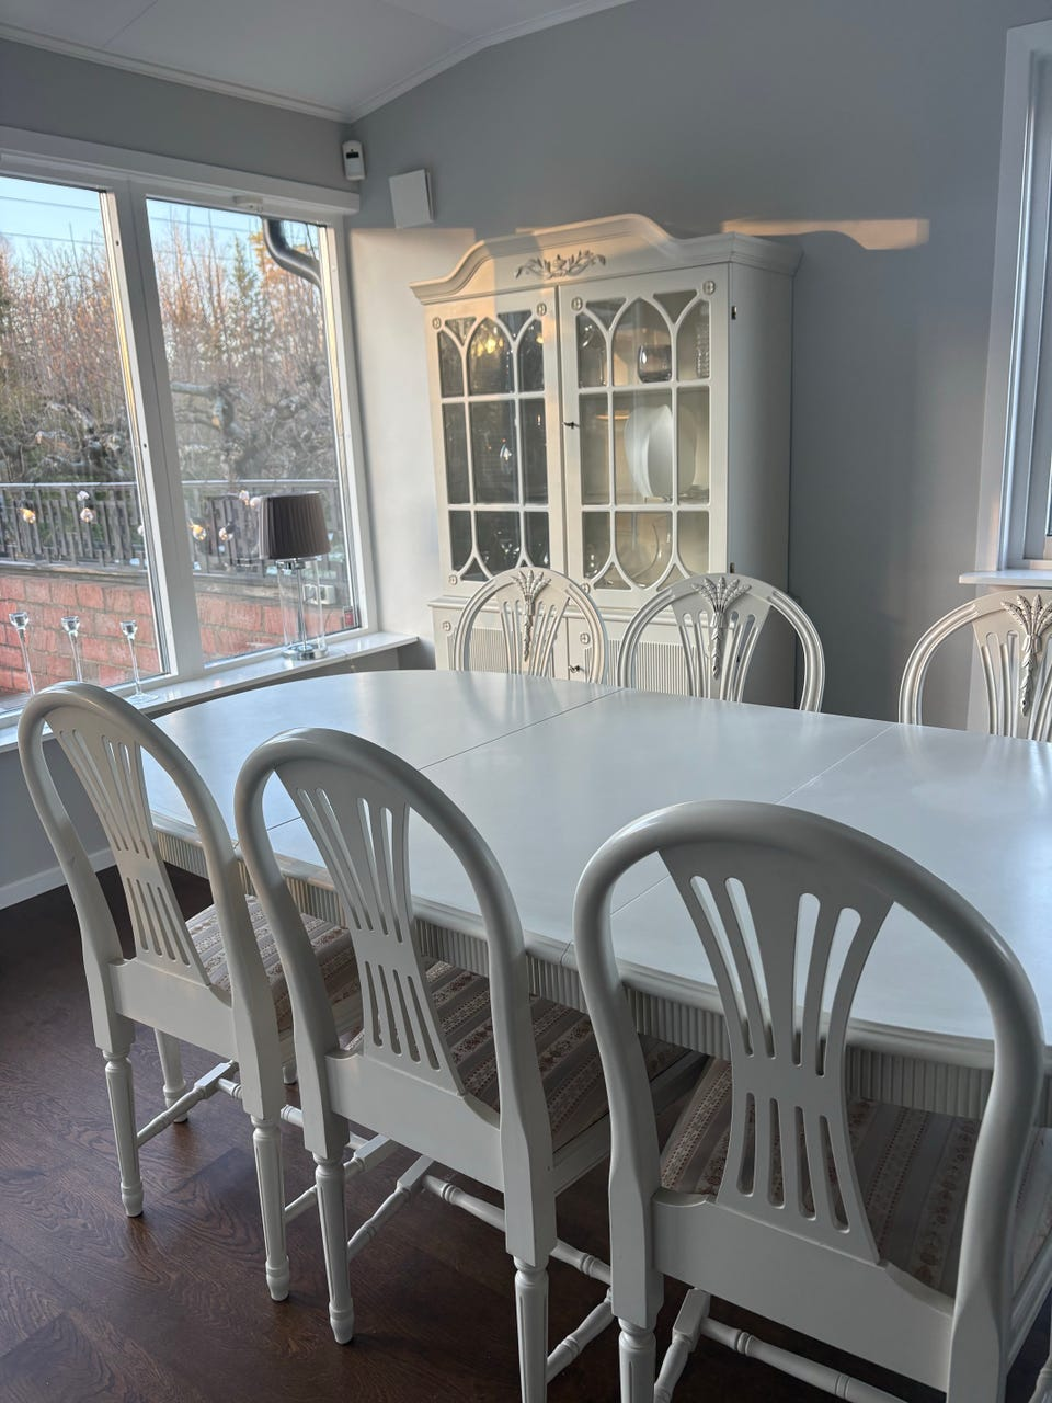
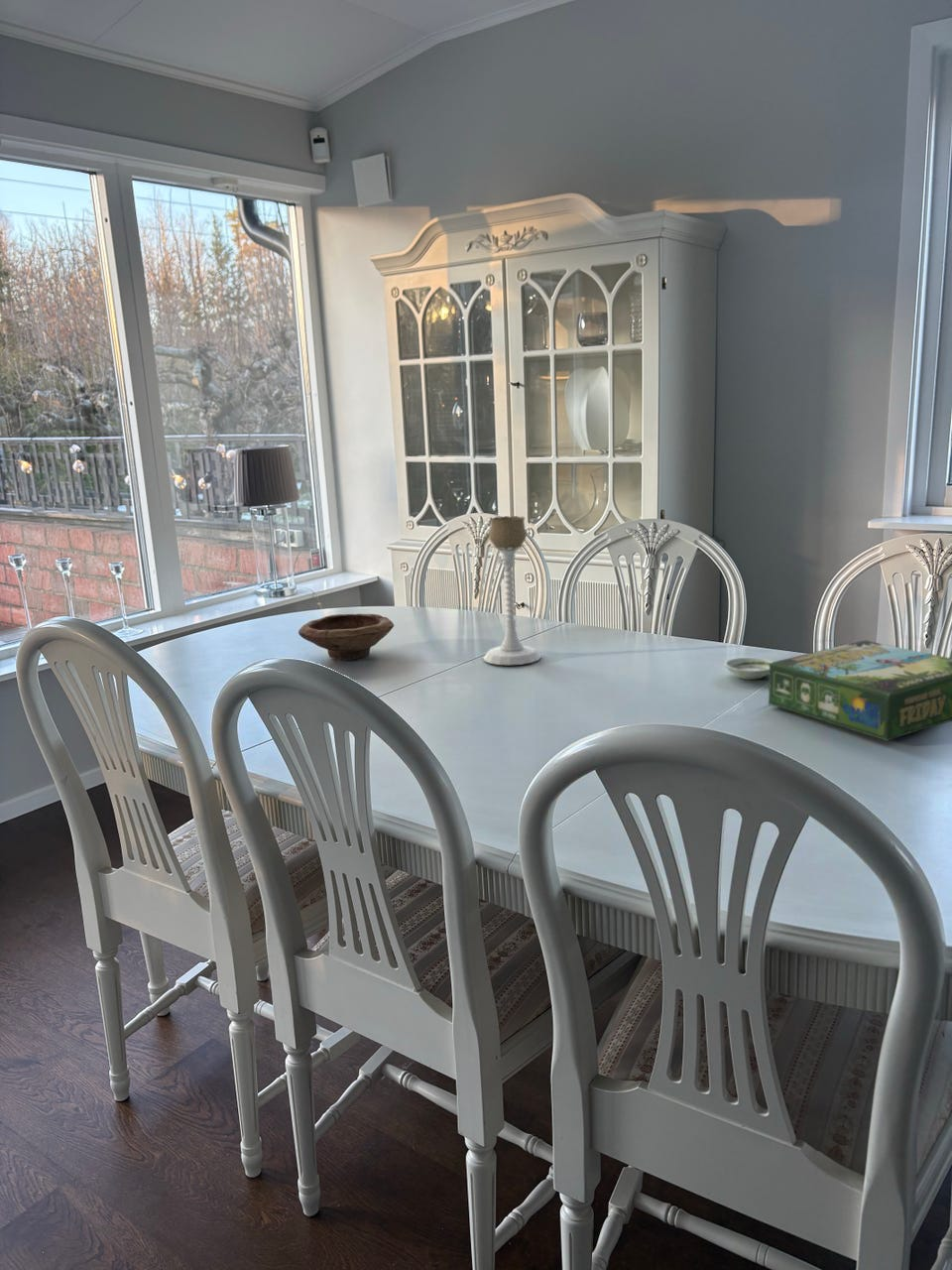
+ saucer [723,657,773,681]
+ board game [768,639,952,742]
+ candle holder [482,515,542,666]
+ bowl [297,613,395,661]
